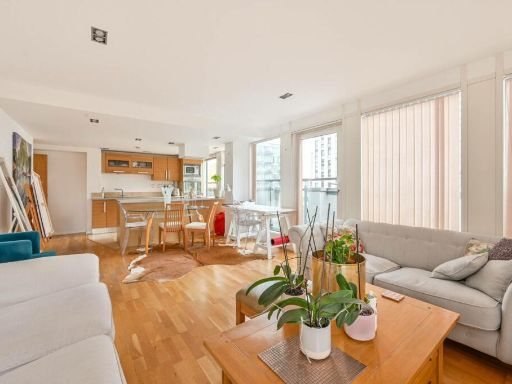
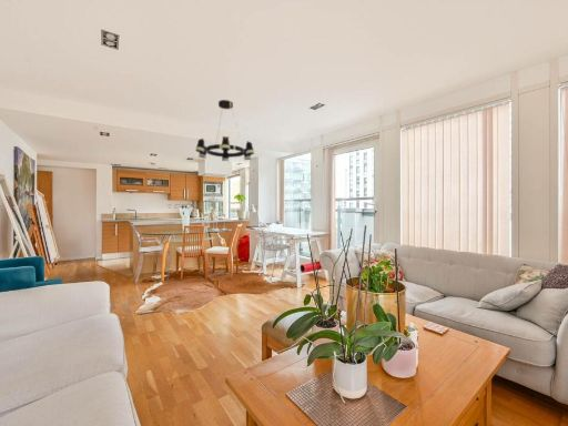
+ chandelier [194,99,255,162]
